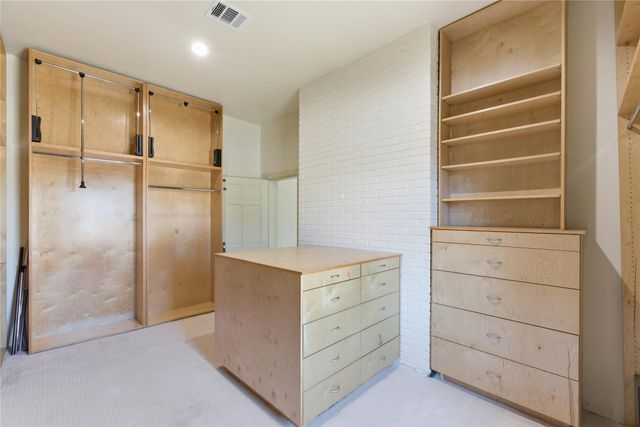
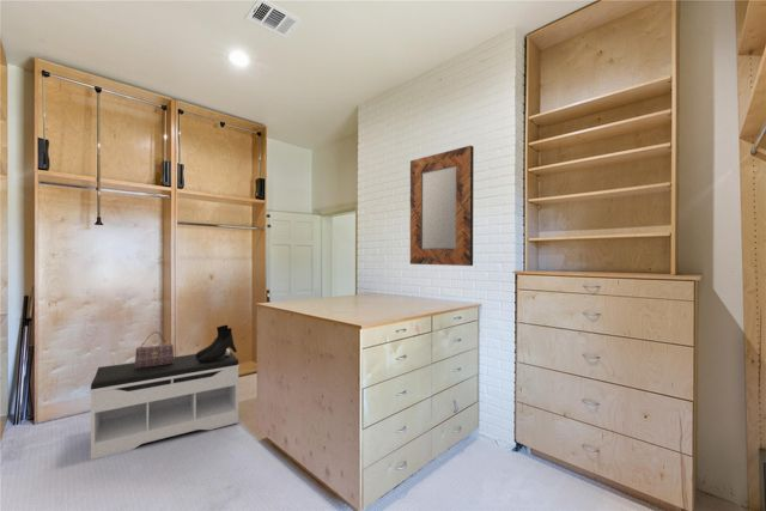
+ boots [195,324,238,363]
+ home mirror [409,145,475,267]
+ handbag [134,330,175,369]
+ bench [89,349,241,461]
